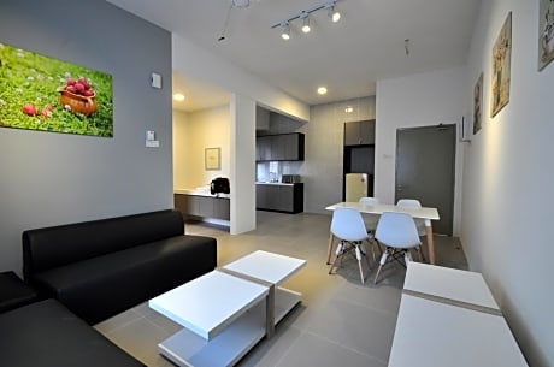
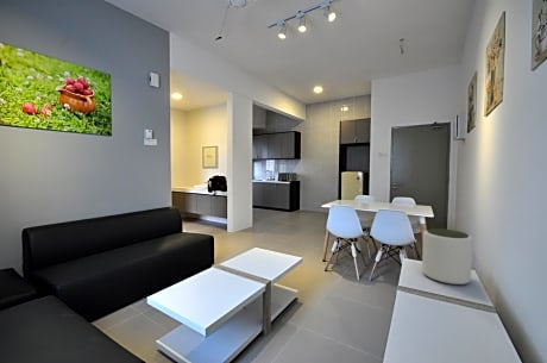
+ plant pot [421,227,473,286]
